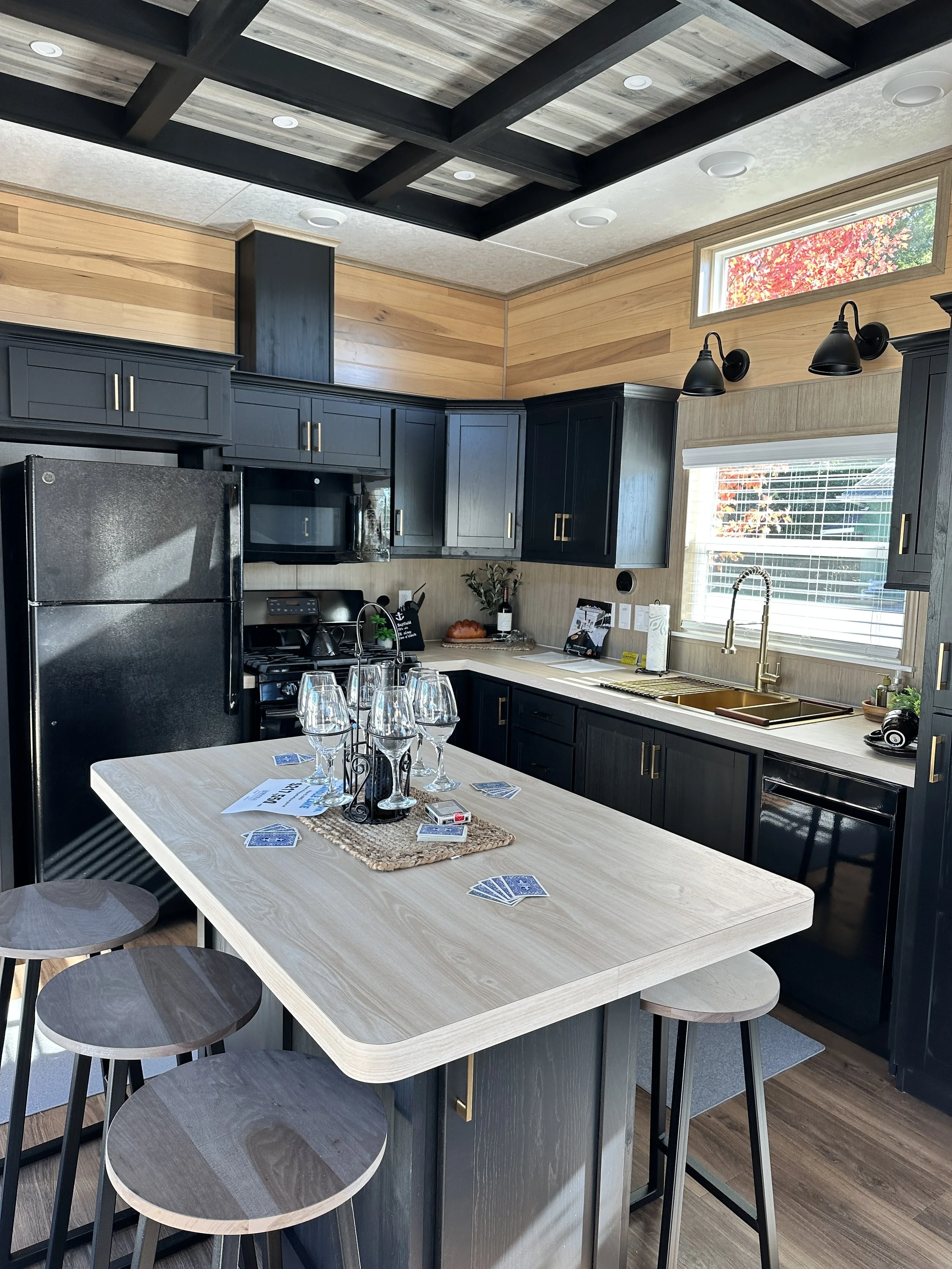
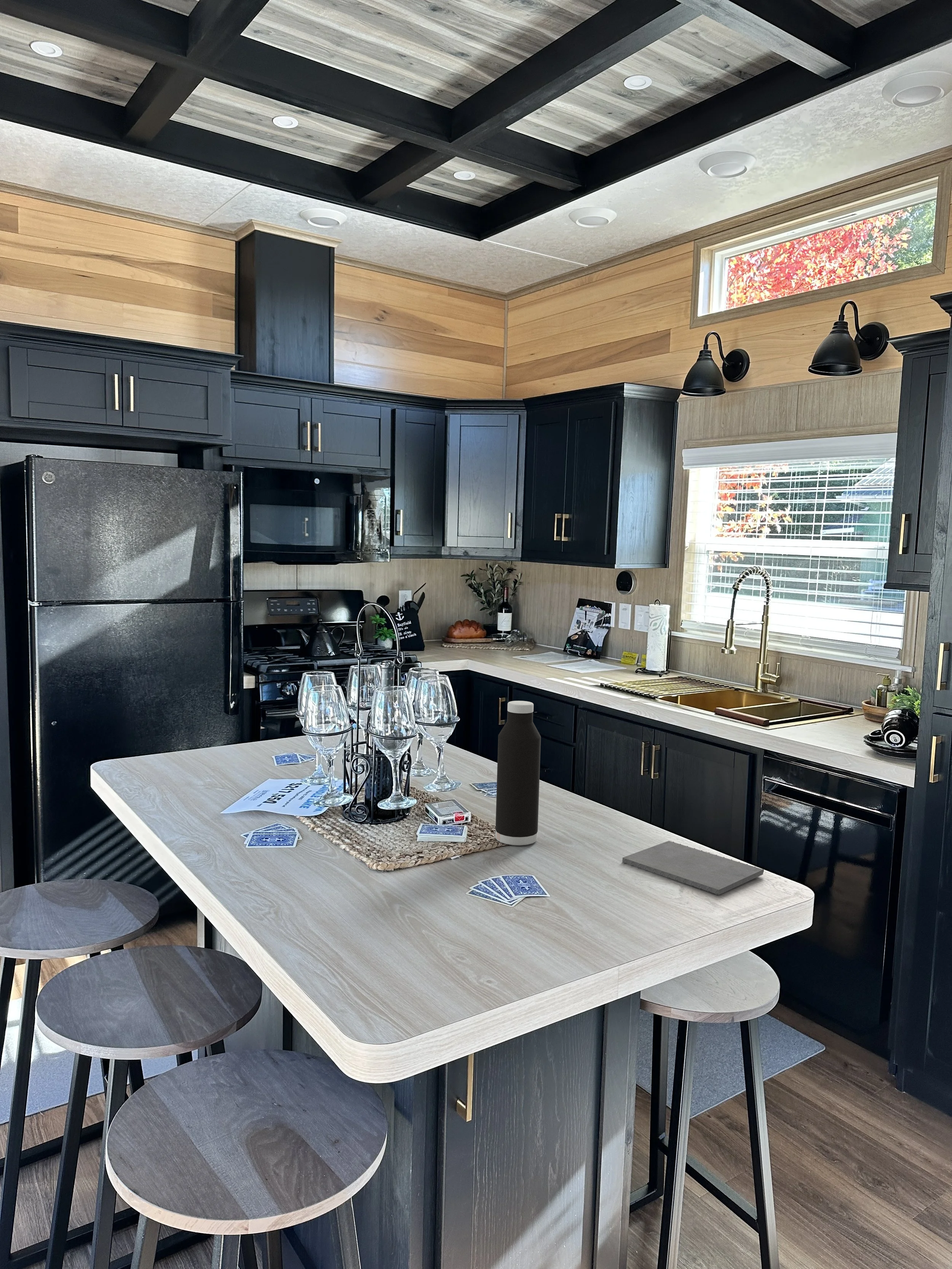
+ notepad [622,840,764,895]
+ water bottle [495,700,541,846]
